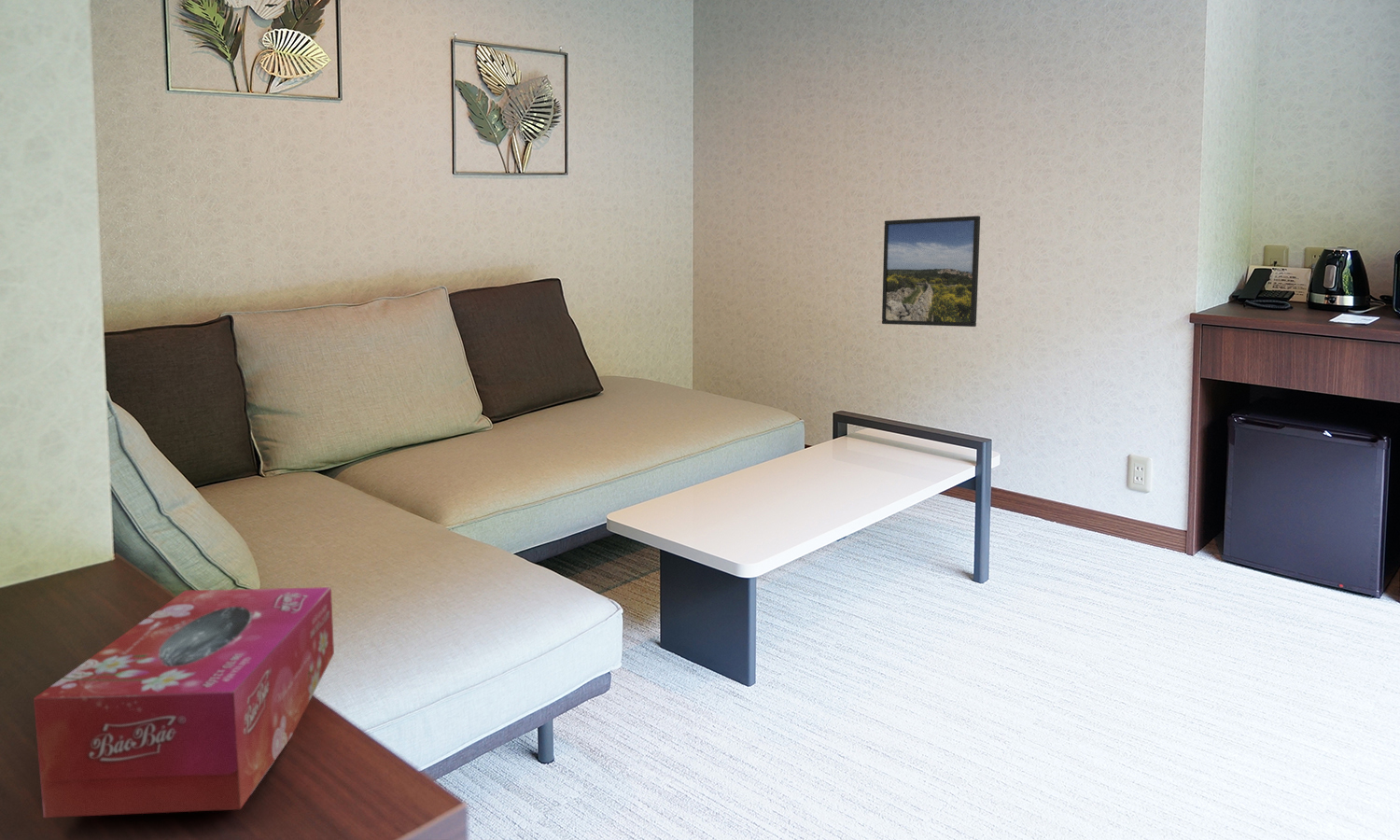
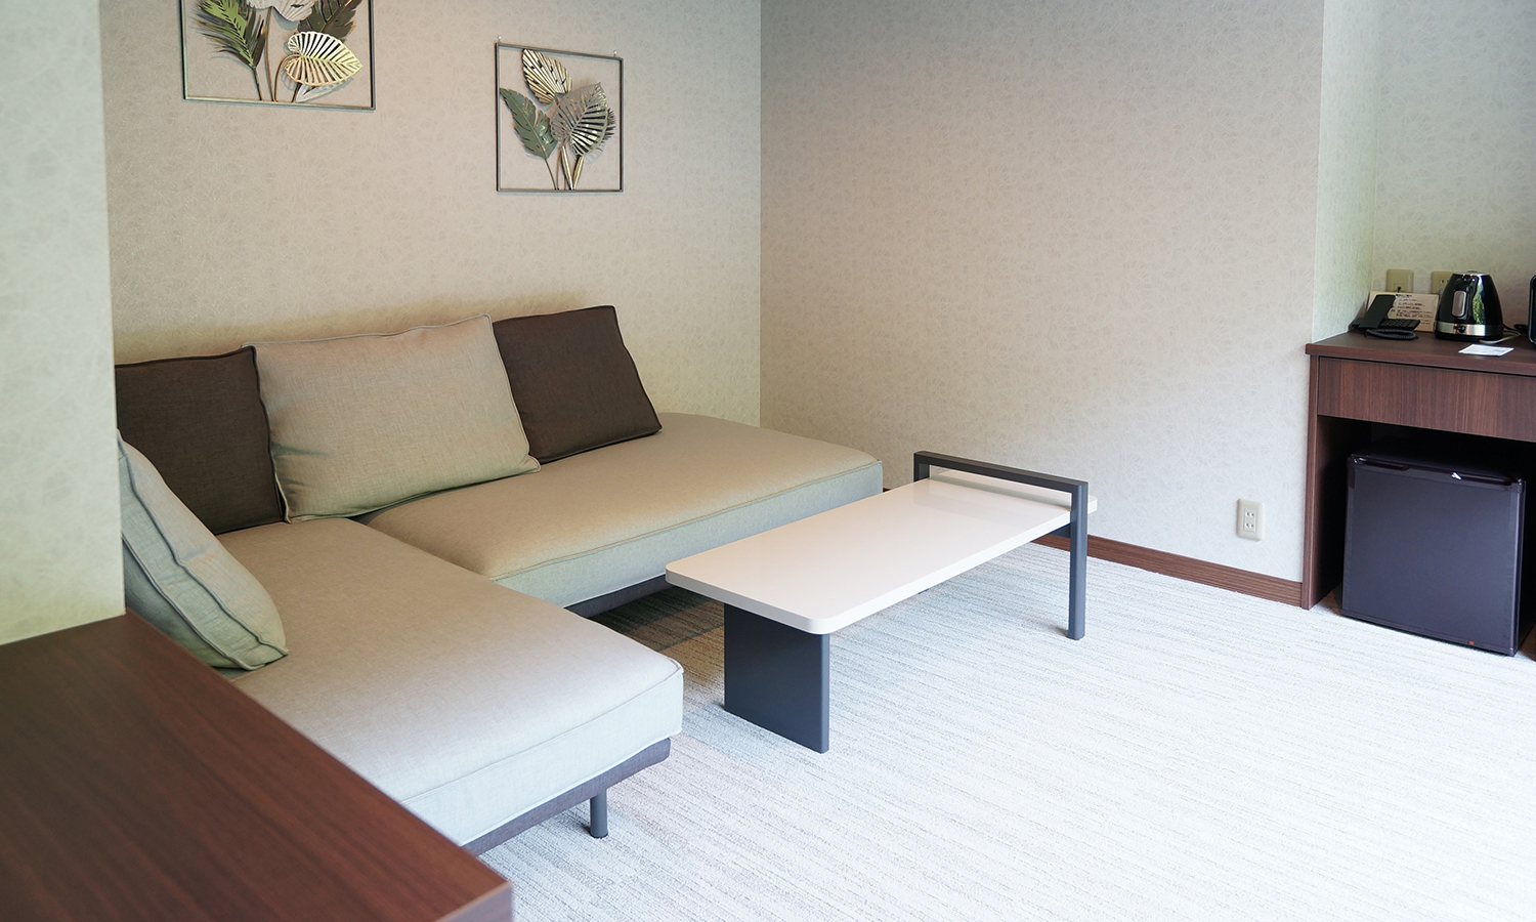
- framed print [881,215,981,328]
- tissue box [33,586,335,819]
